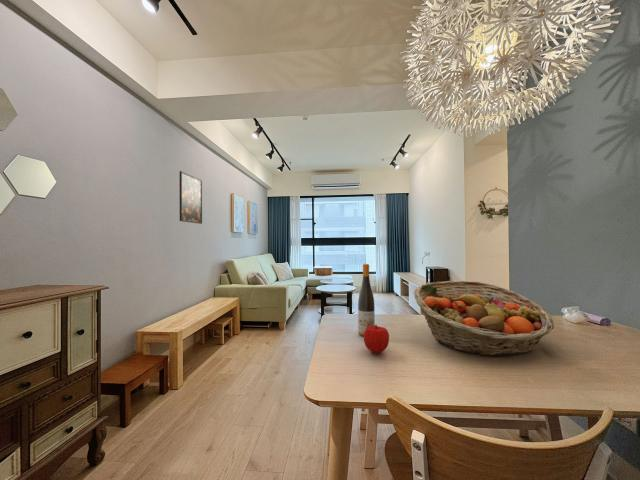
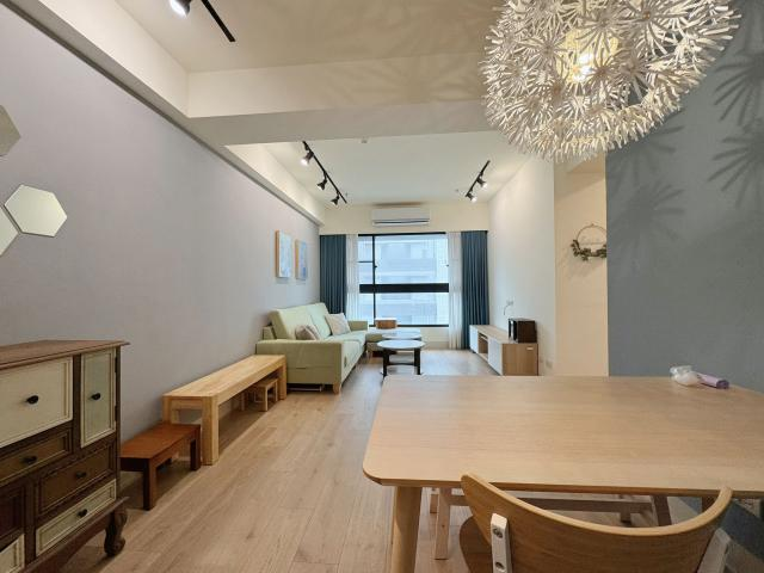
- wine bottle [357,263,376,337]
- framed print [179,170,203,225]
- fruit [363,323,390,355]
- fruit basket [413,280,555,357]
